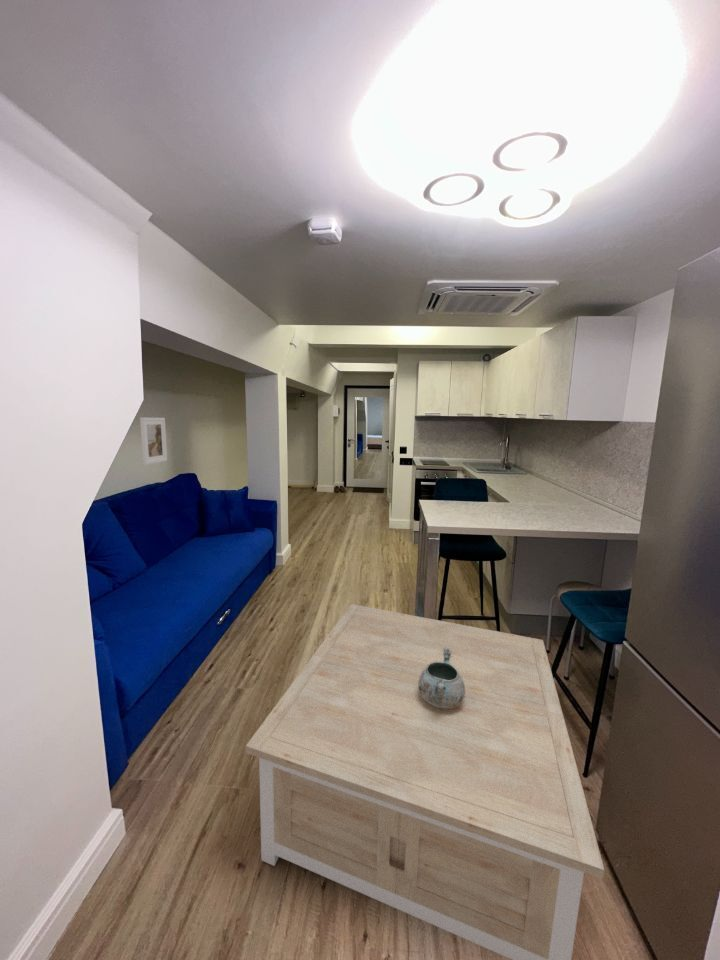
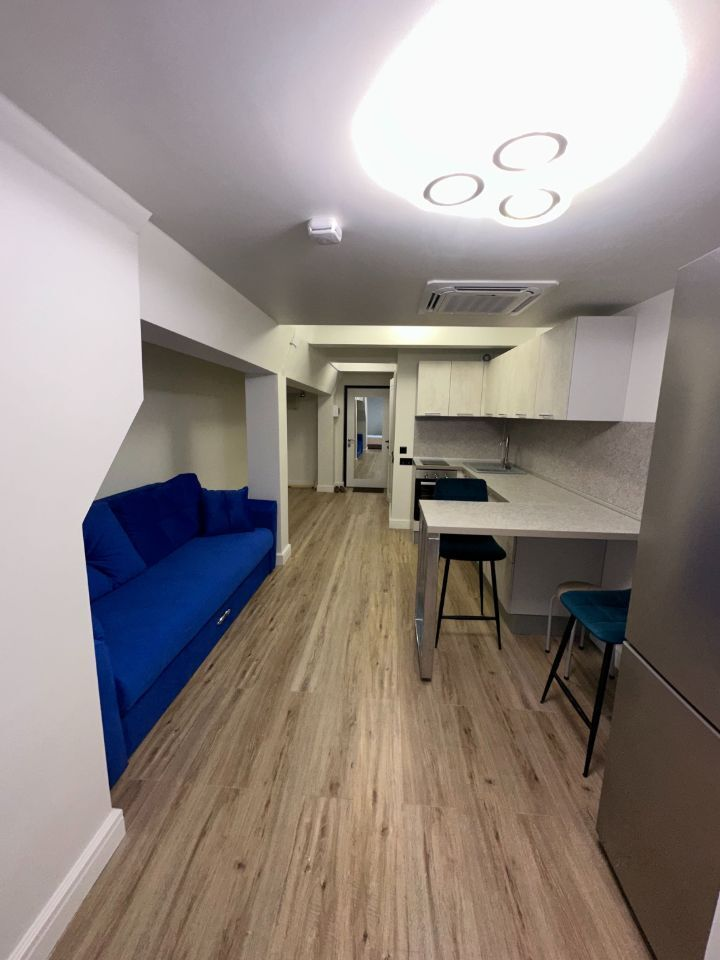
- coffee table [245,603,605,960]
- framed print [139,417,168,466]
- decorative bowl [419,648,465,708]
